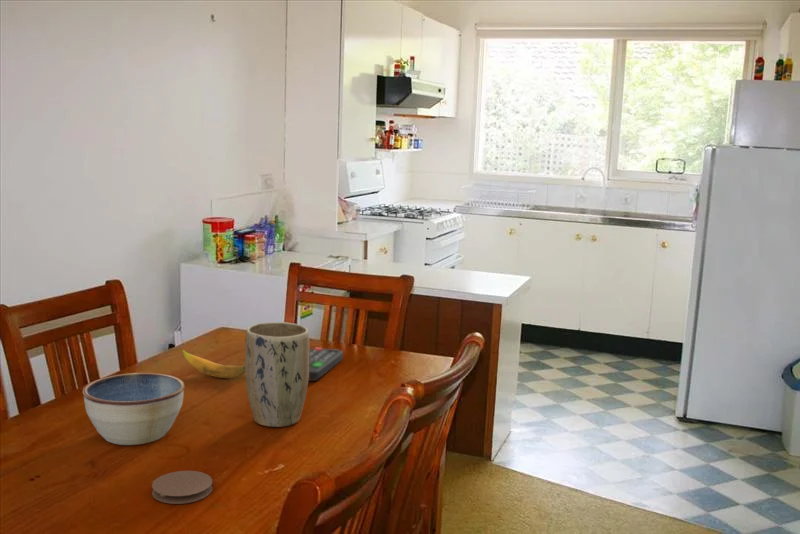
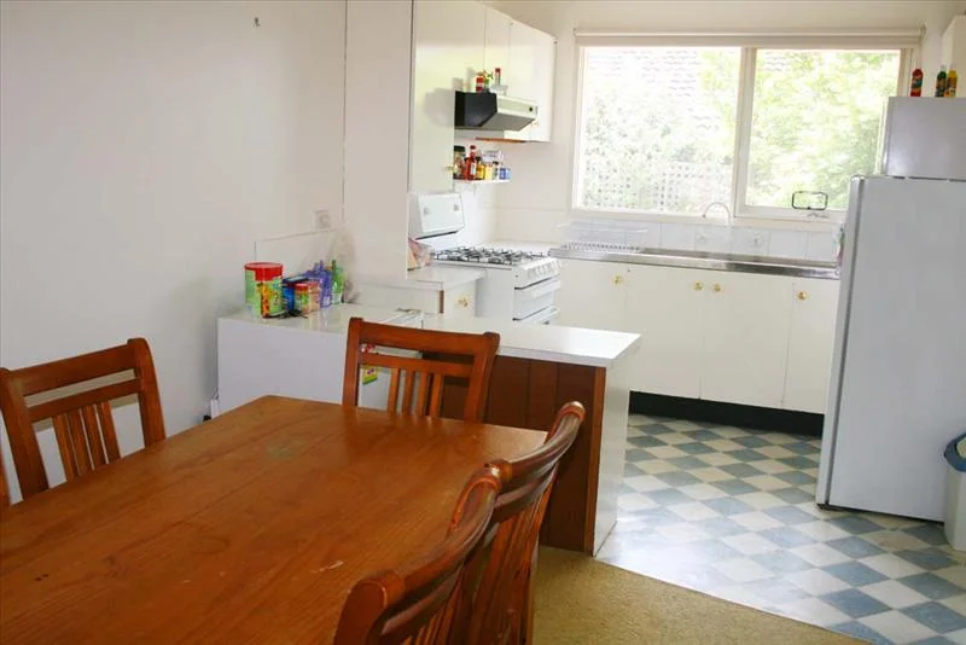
- remote control [308,346,344,382]
- plant pot [244,321,310,428]
- banana [180,348,245,379]
- bowl [82,372,186,446]
- coaster [151,470,213,505]
